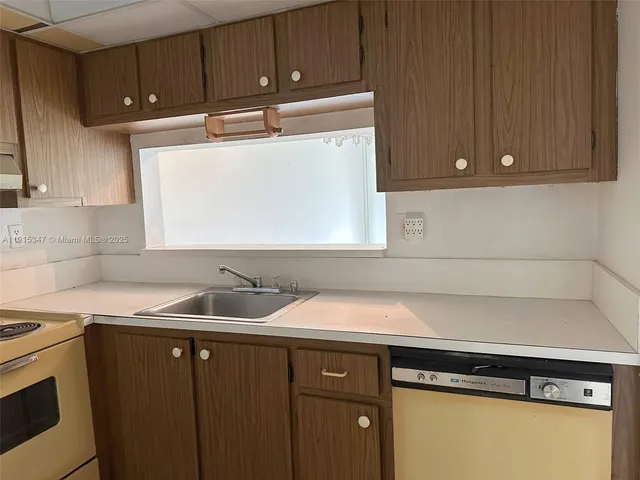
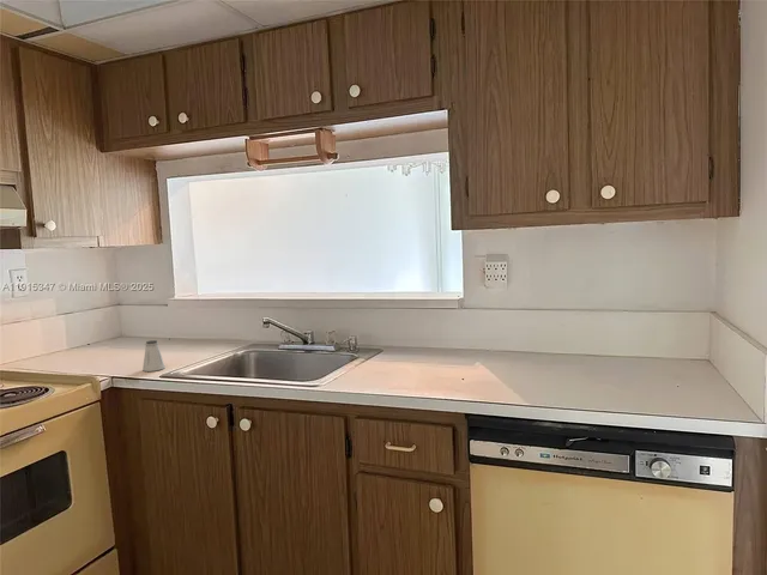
+ saltshaker [141,339,167,373]
